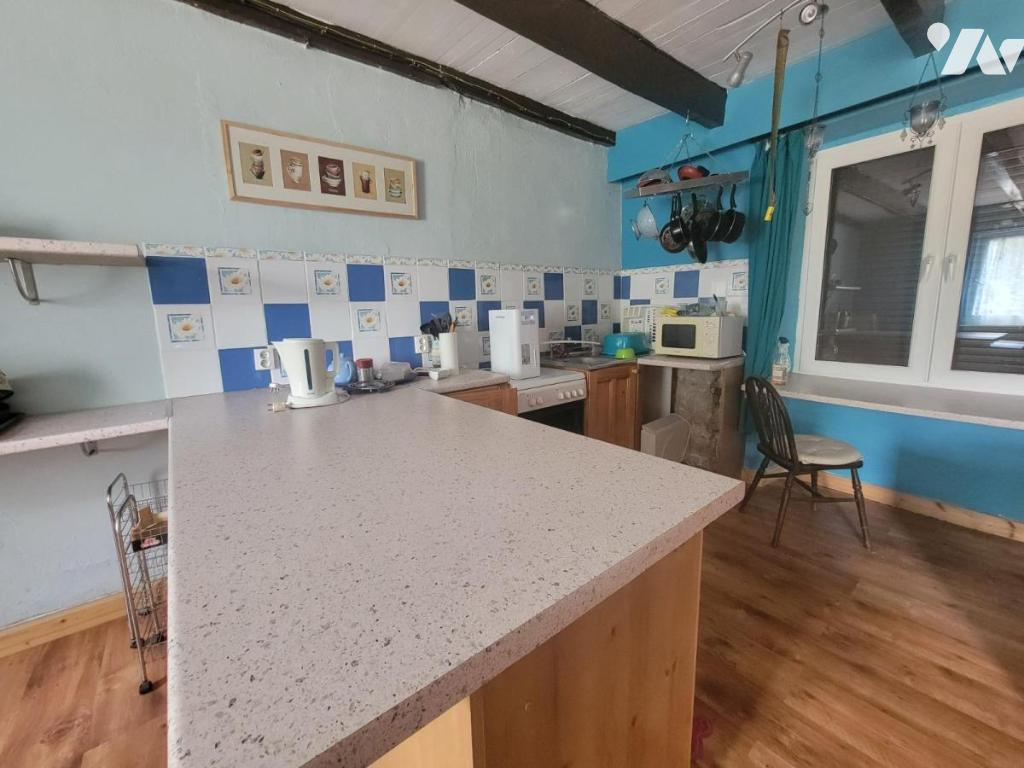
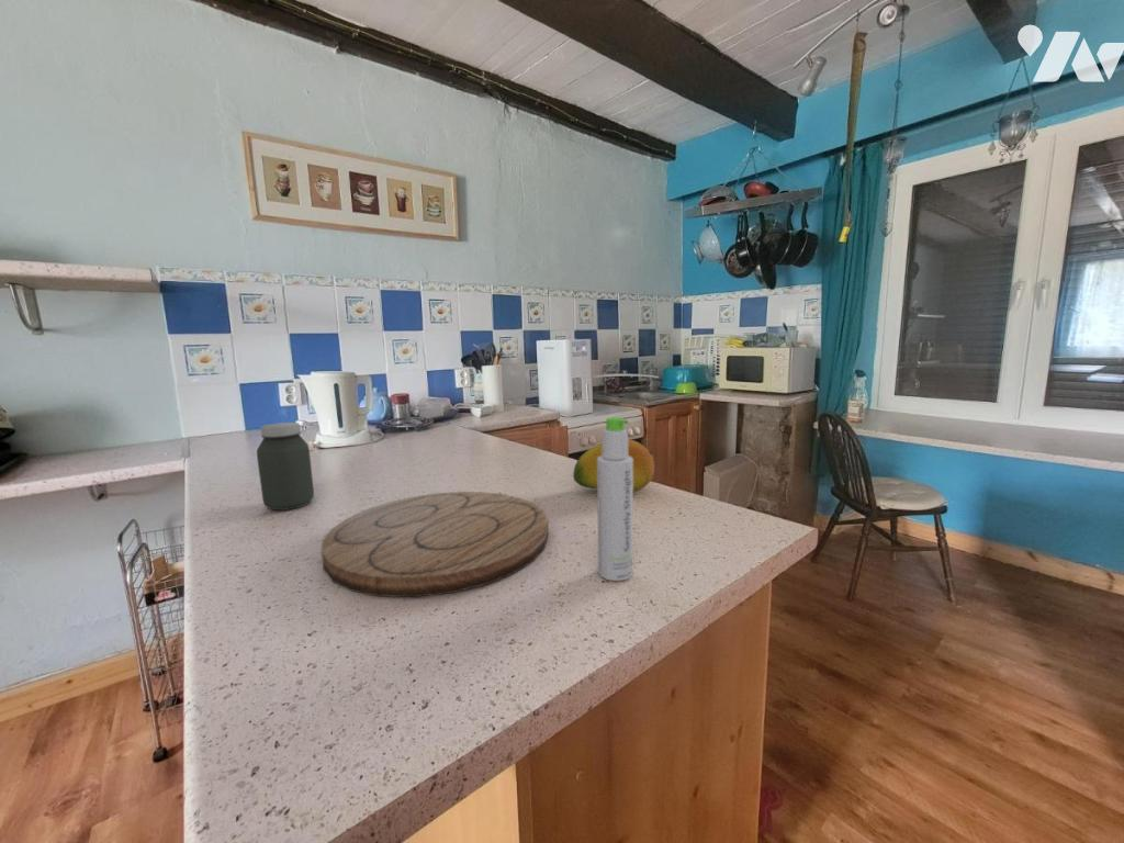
+ bottle [596,416,633,582]
+ jar [256,422,315,512]
+ cutting board [321,491,549,598]
+ fruit [572,438,655,493]
